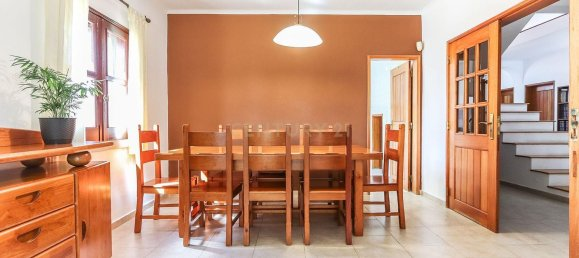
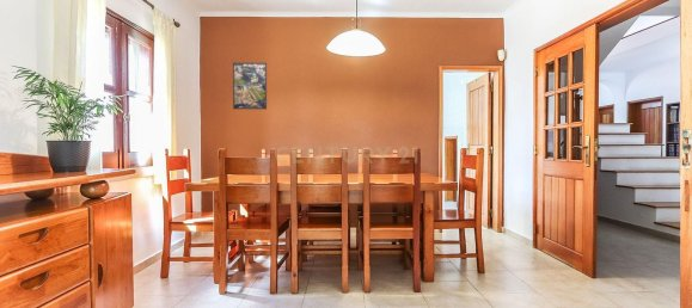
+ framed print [232,62,268,110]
